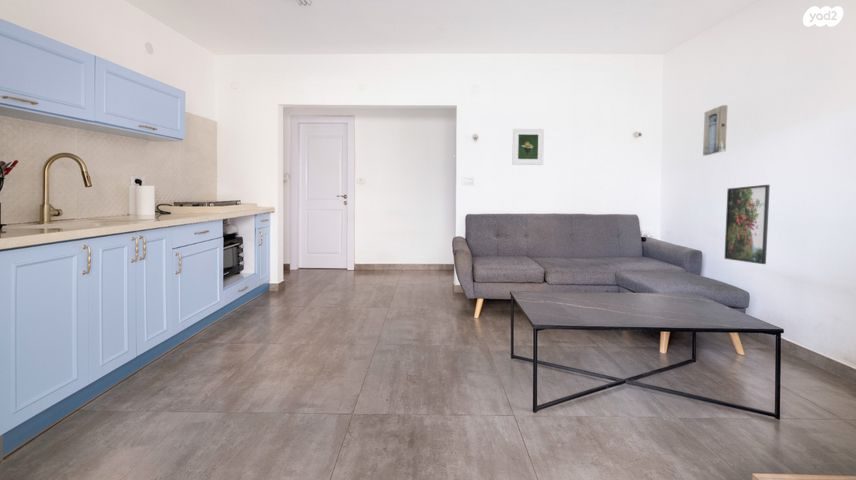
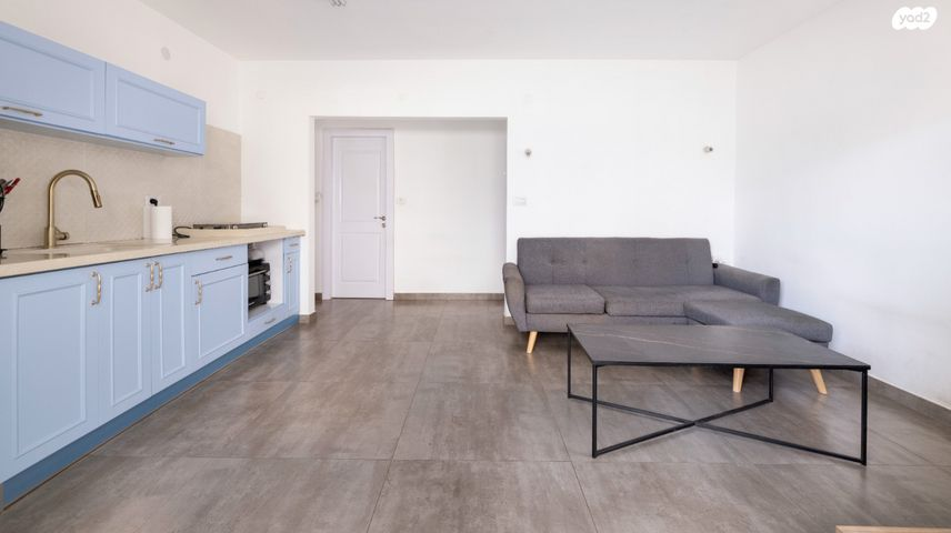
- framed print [724,184,771,265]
- wall art [702,104,729,157]
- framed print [511,128,545,166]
